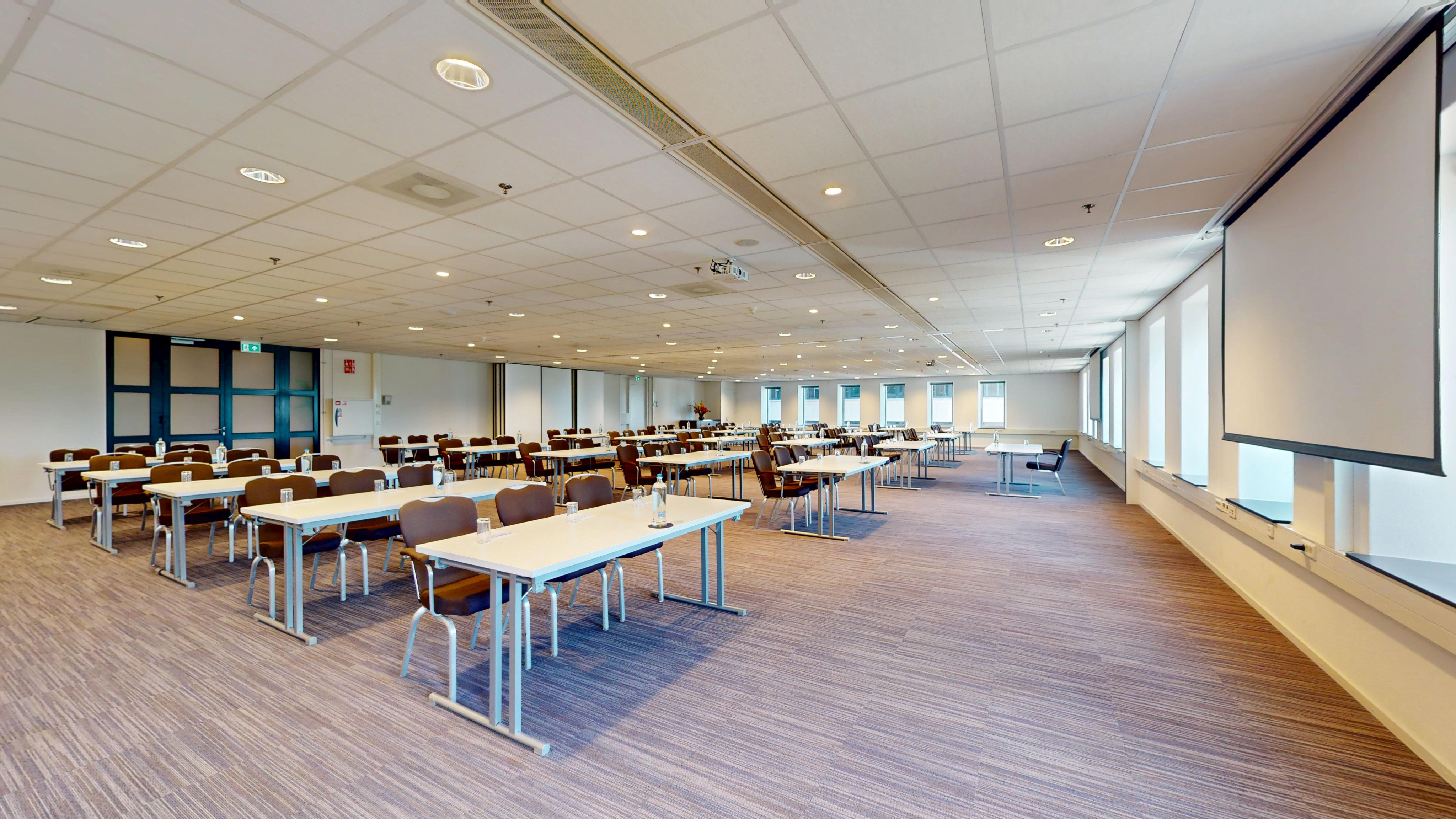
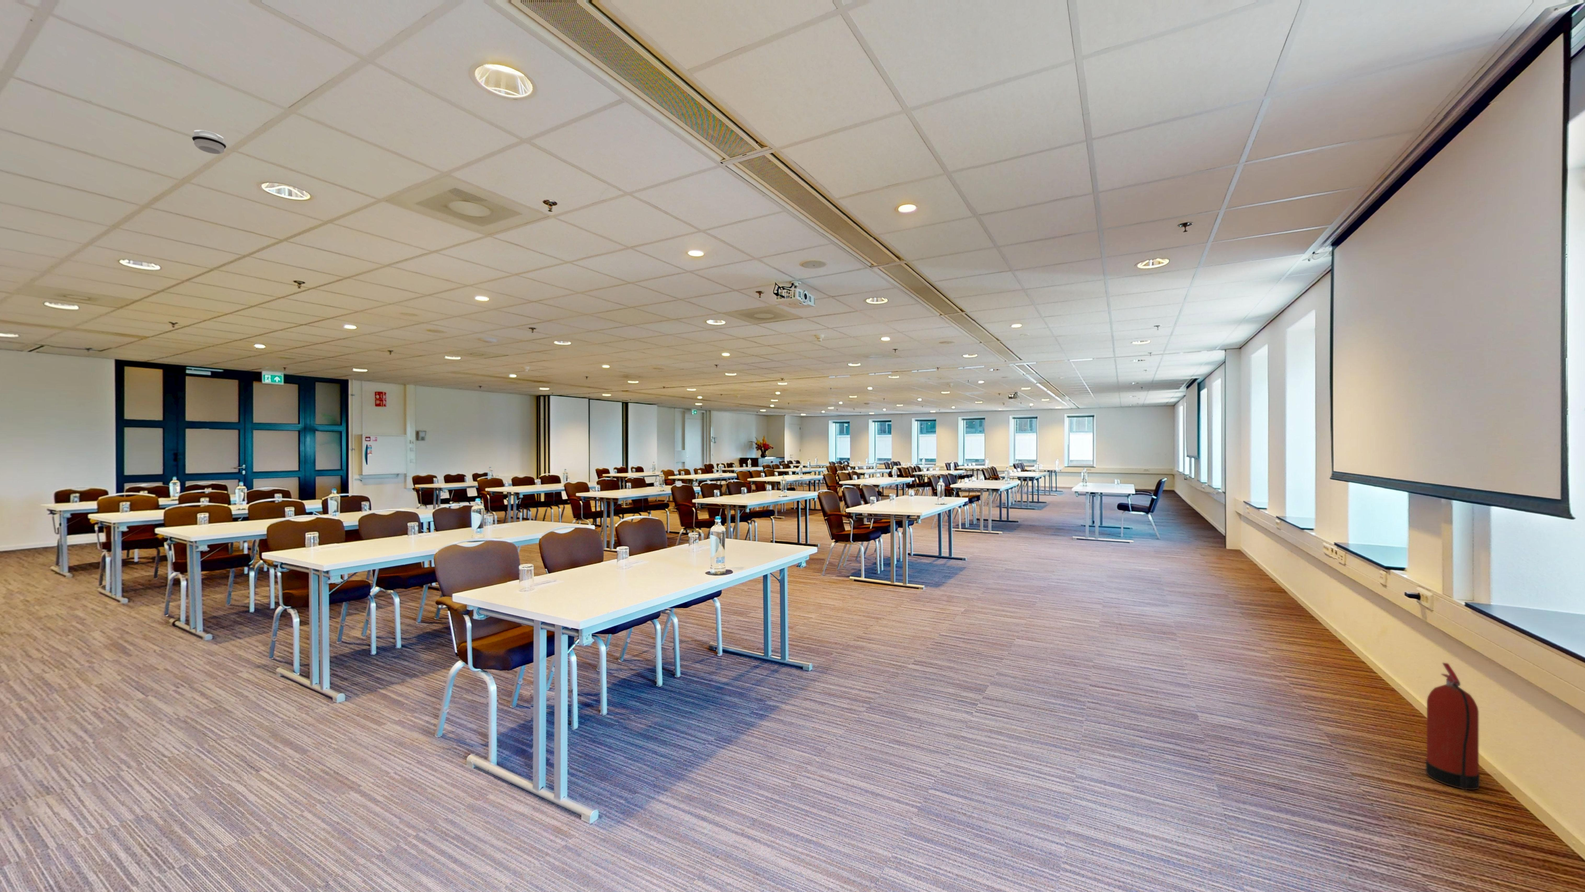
+ smoke detector [192,130,226,155]
+ fire extinguisher [1426,662,1480,791]
